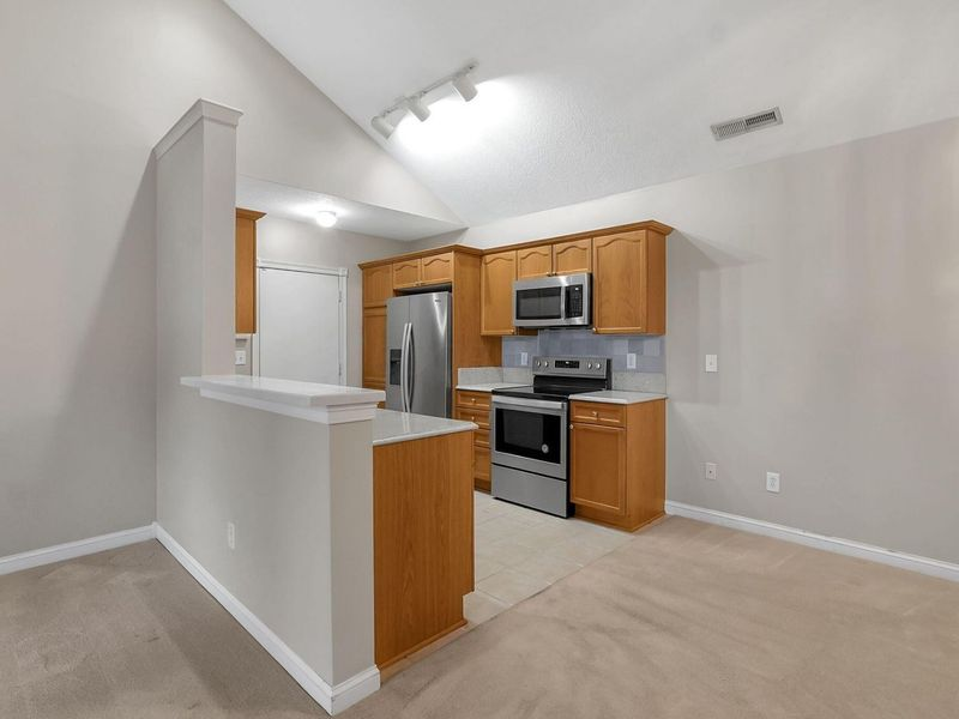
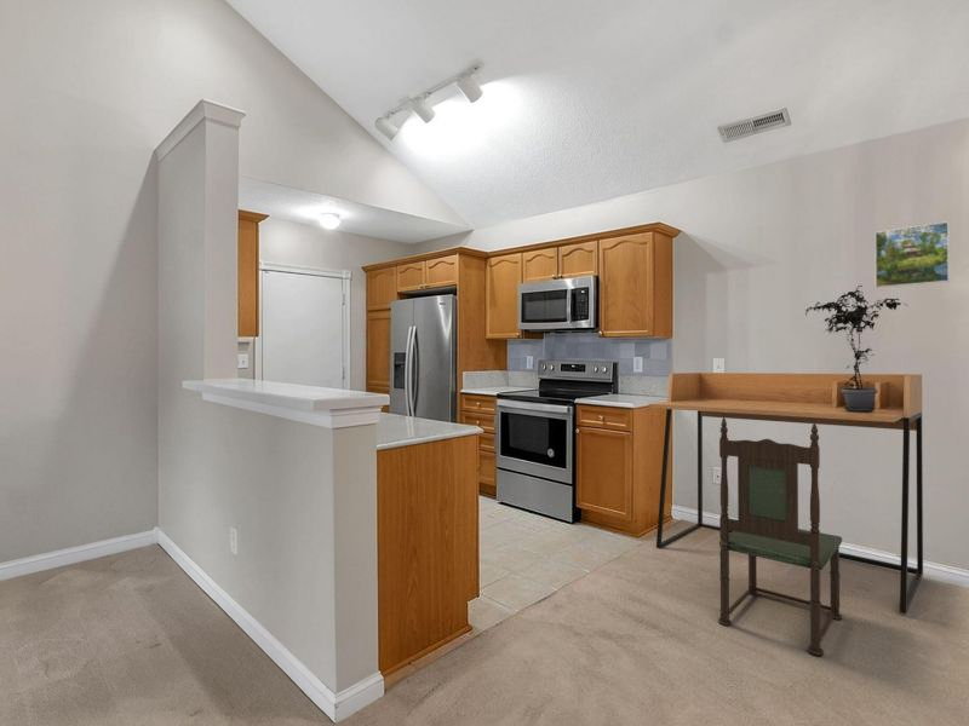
+ desk [647,371,924,615]
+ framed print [873,220,951,289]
+ dining chair [717,417,843,657]
+ potted plant [804,284,907,413]
